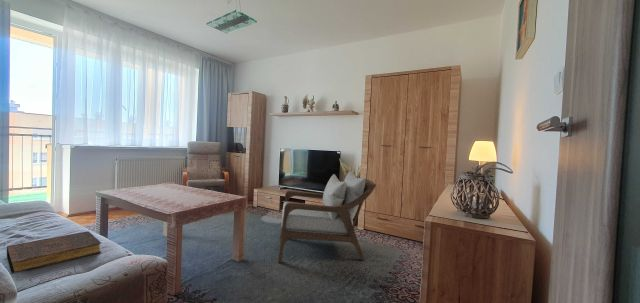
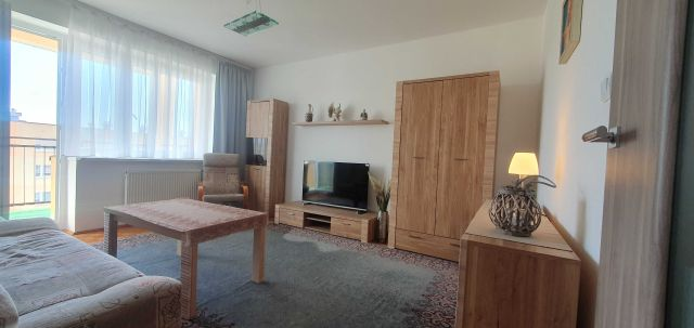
- book [6,230,102,275]
- armchair [277,170,377,264]
